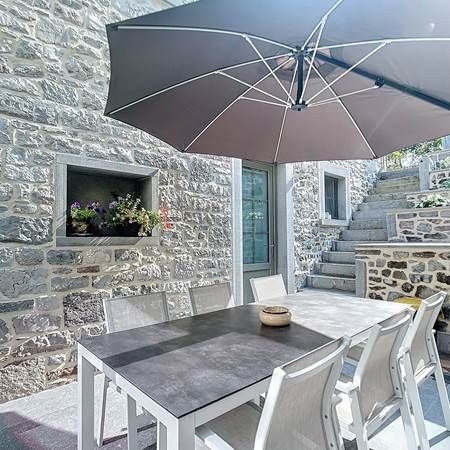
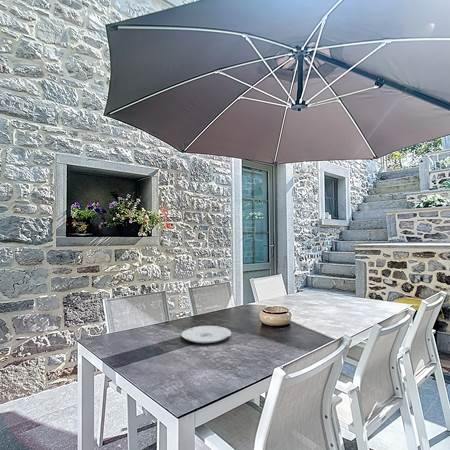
+ plate [181,325,232,344]
